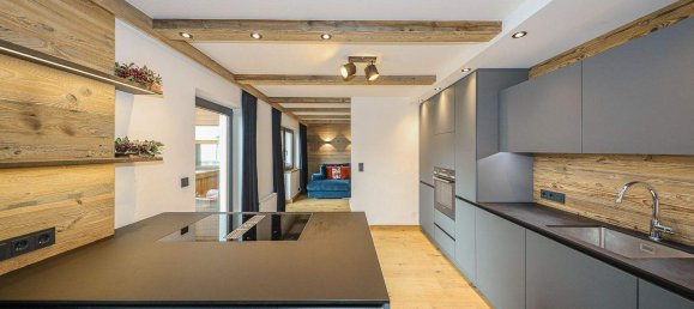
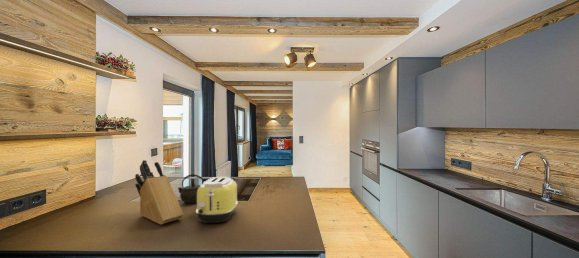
+ toaster [195,176,239,224]
+ knife block [134,159,185,225]
+ kettle [177,173,205,204]
